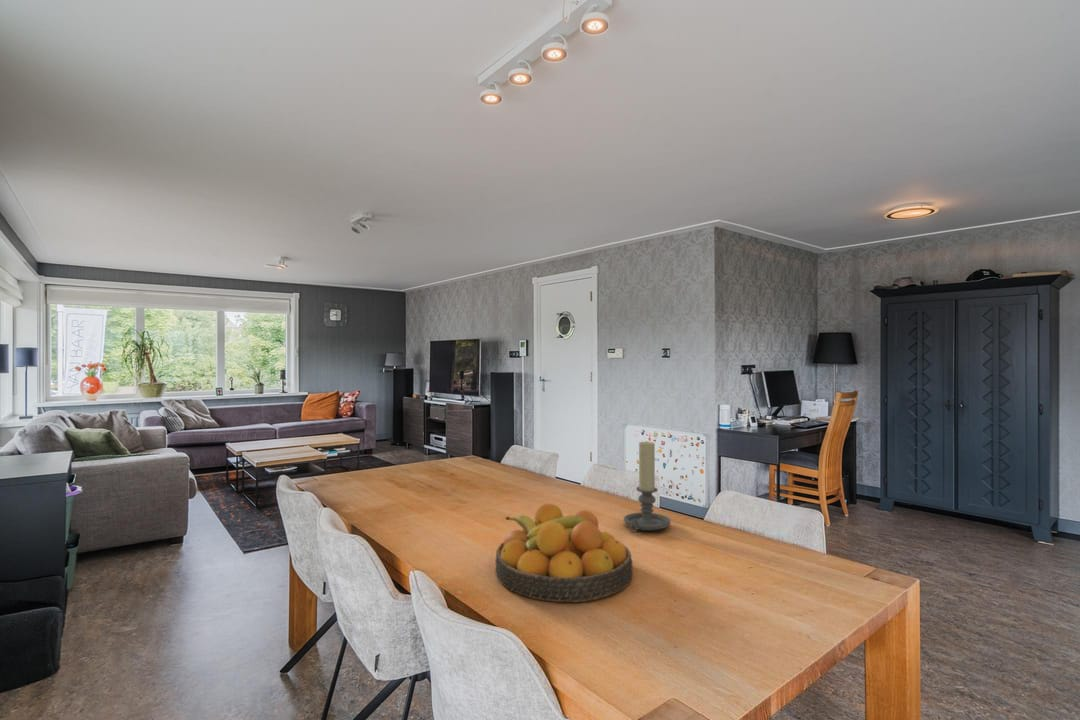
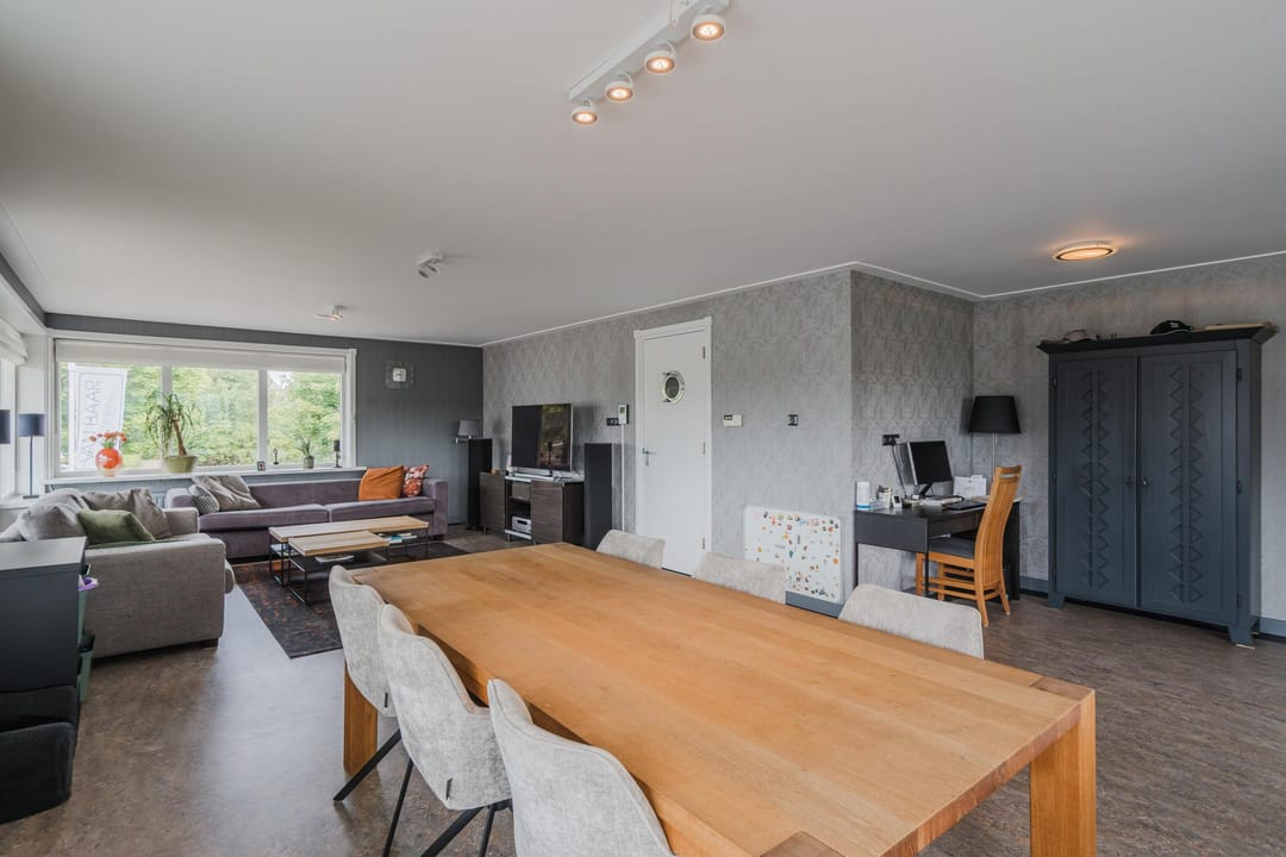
- fruit bowl [495,503,634,603]
- candle holder [623,440,672,534]
